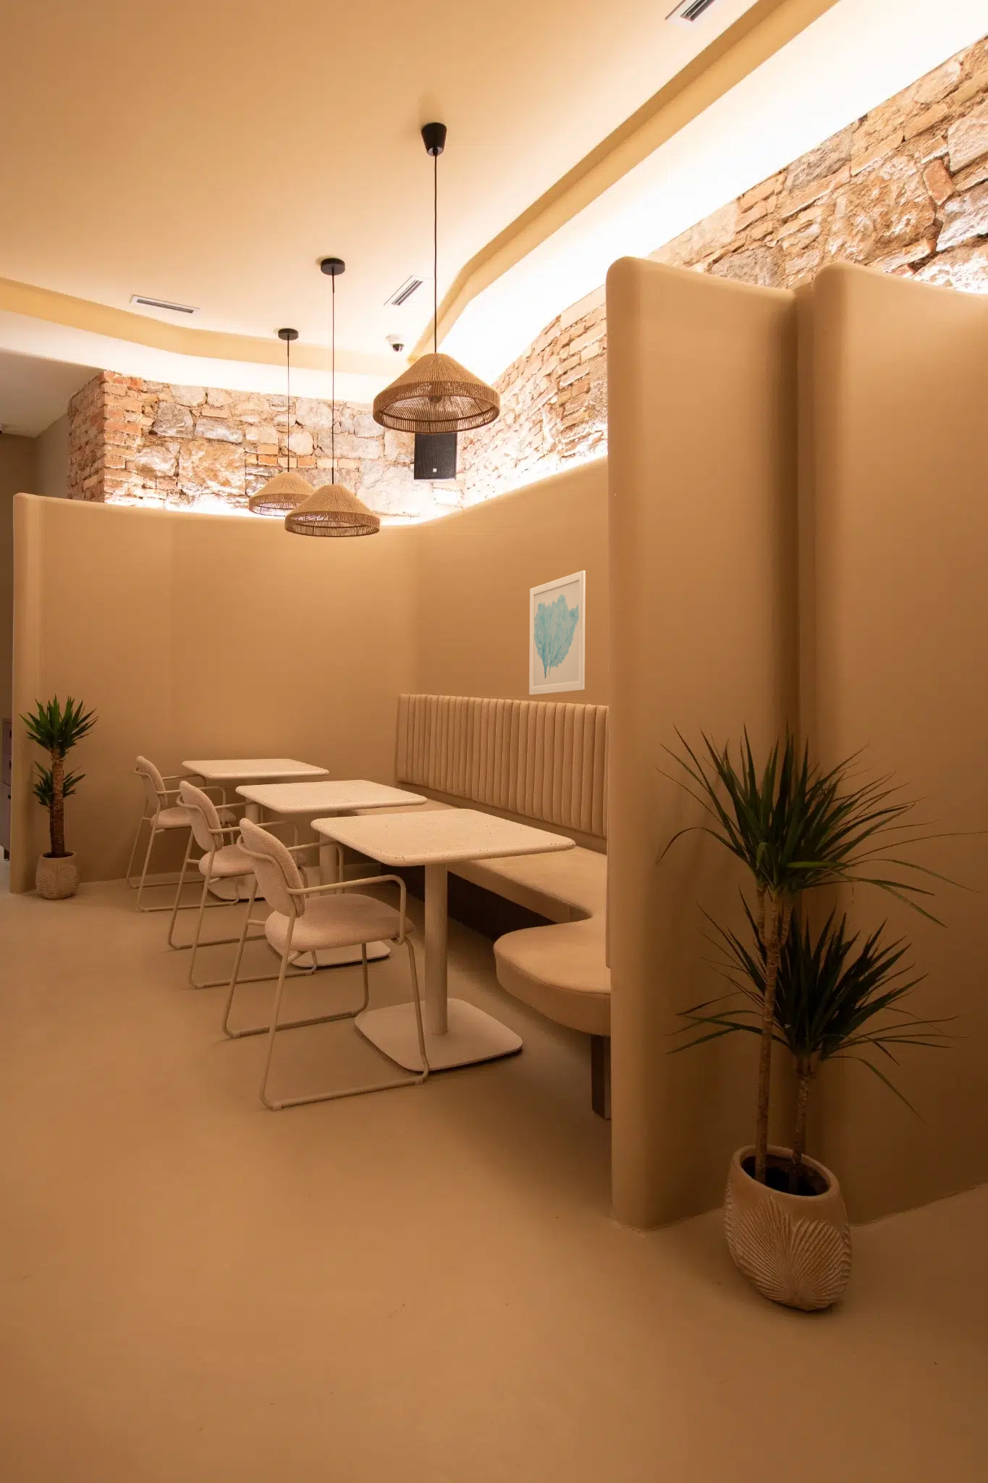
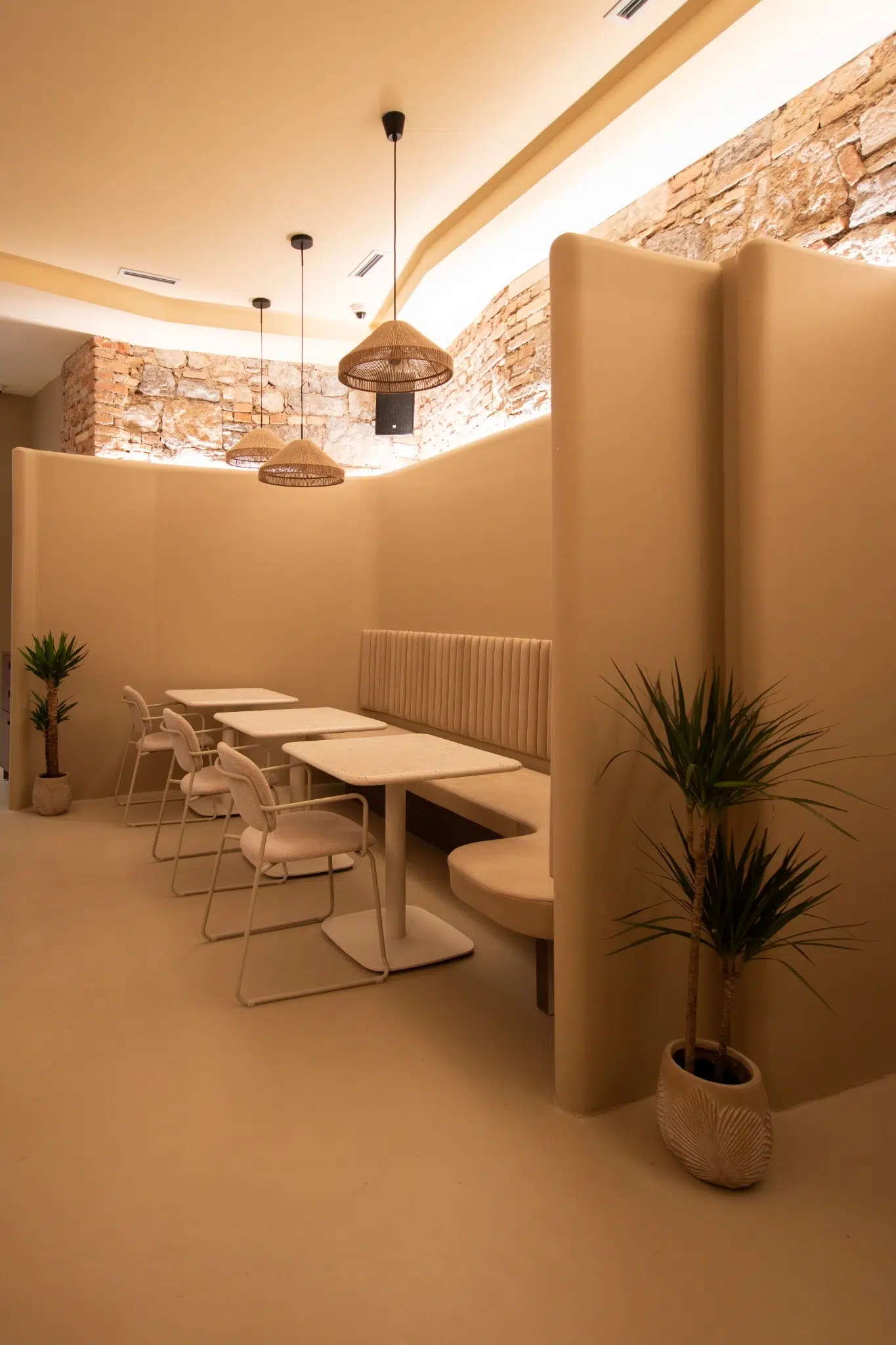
- wall art [528,570,587,696]
